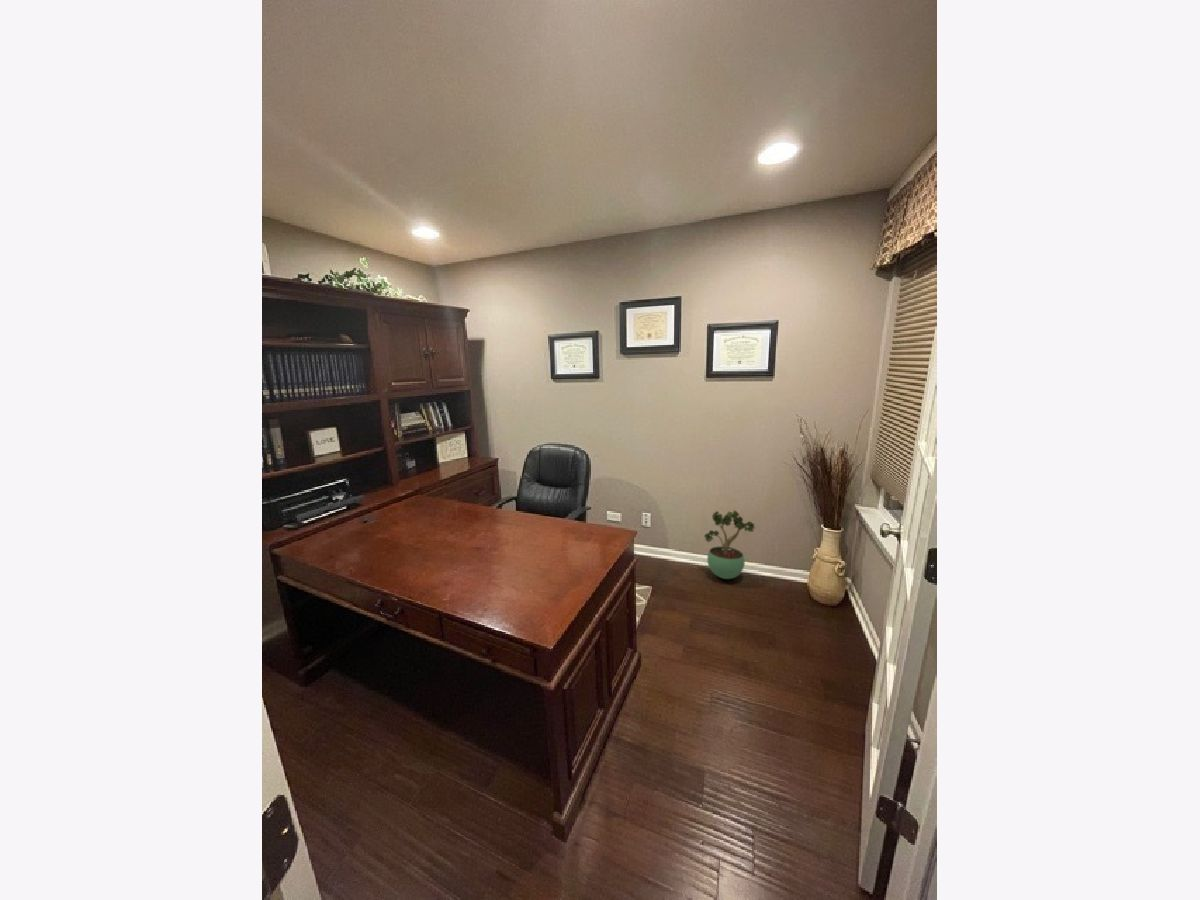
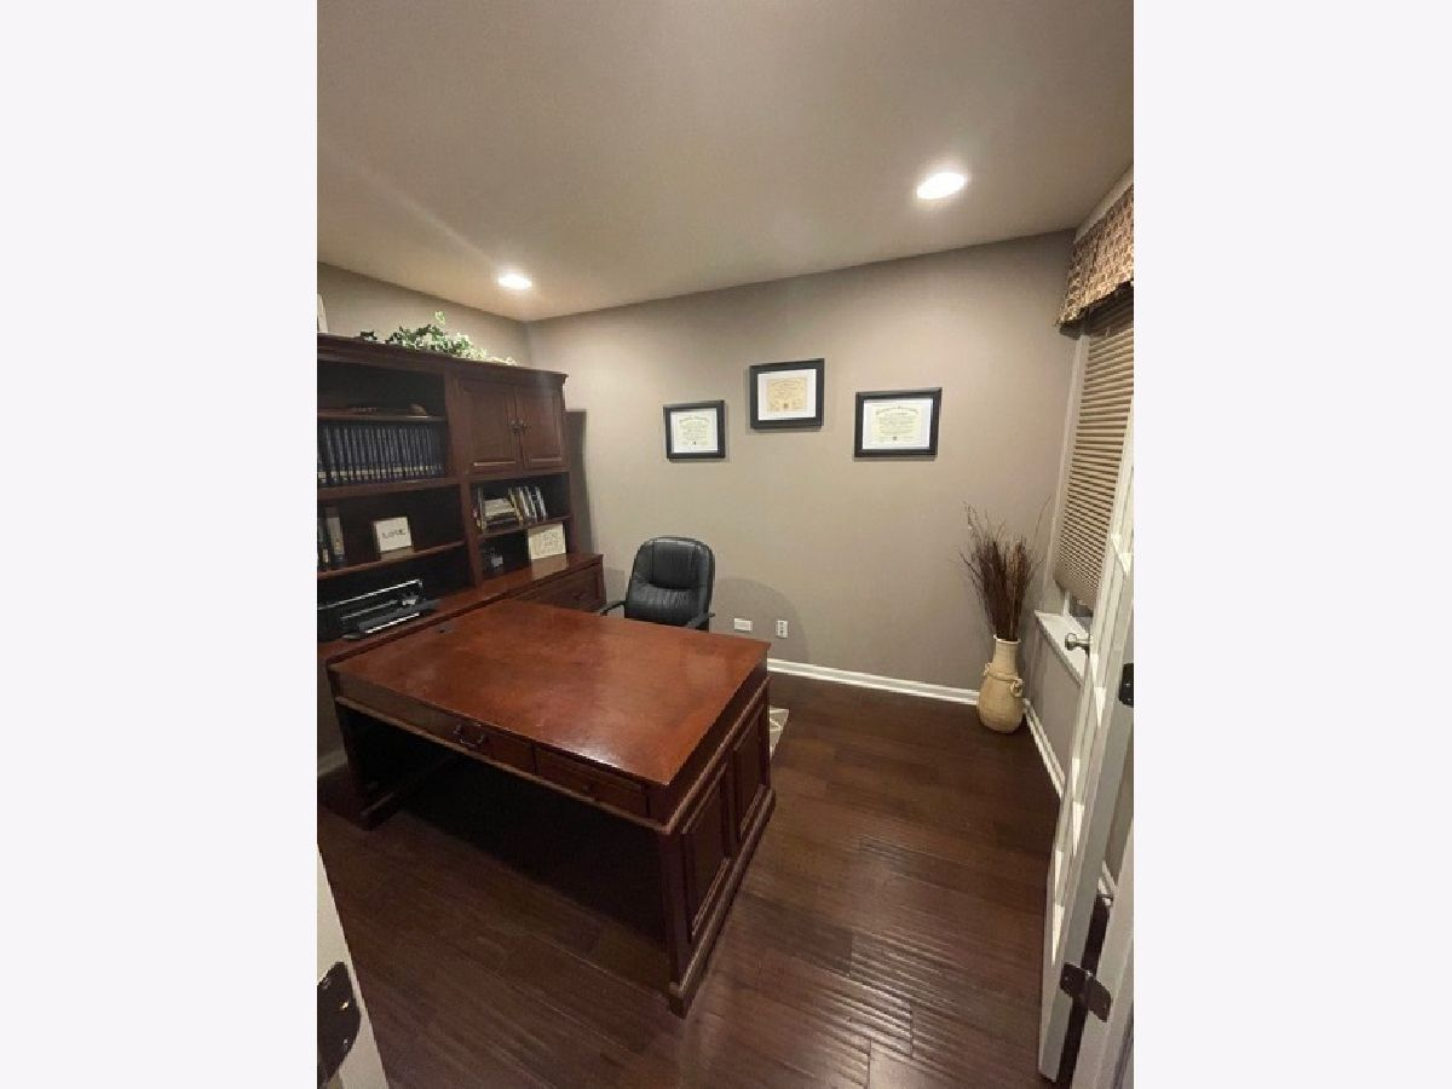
- potted plant [703,509,756,580]
